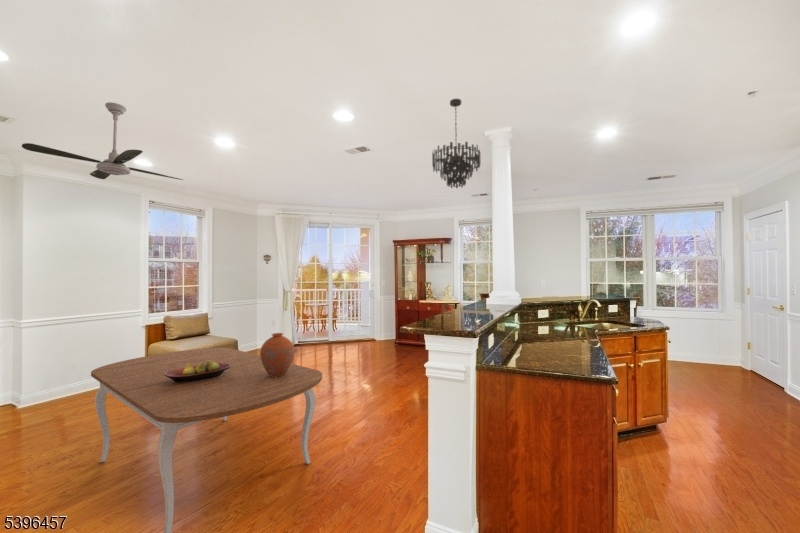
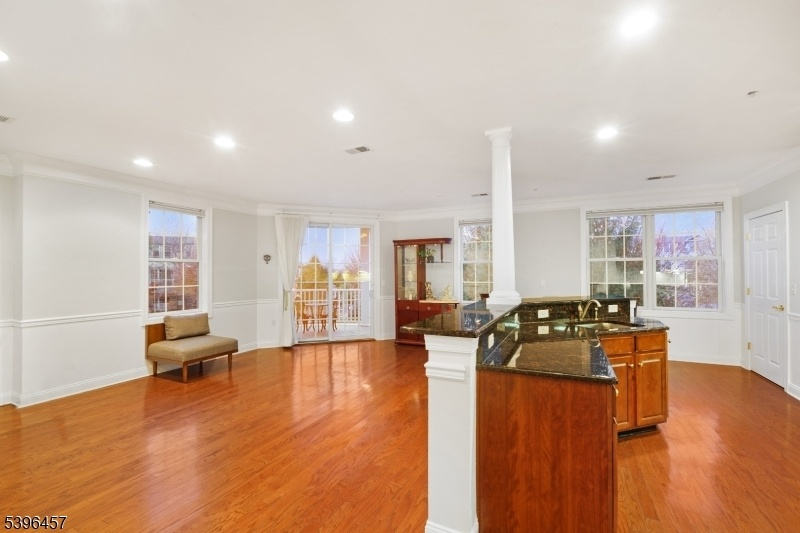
- vase [259,332,295,377]
- dining table [90,347,323,533]
- chandelier [431,98,481,189]
- ceiling fan [21,101,184,181]
- fruit bowl [165,360,231,383]
